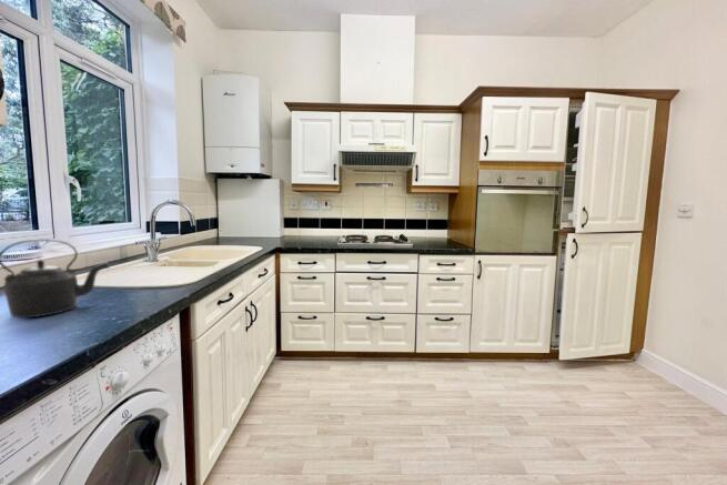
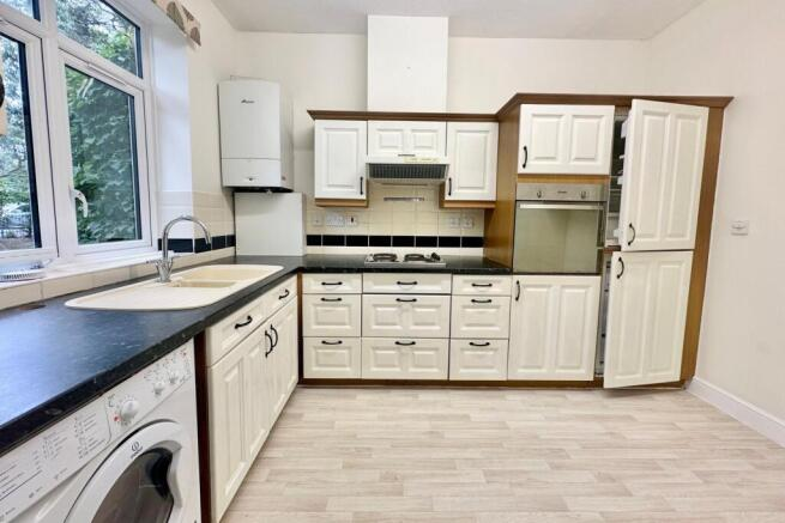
- kettle [0,238,110,319]
